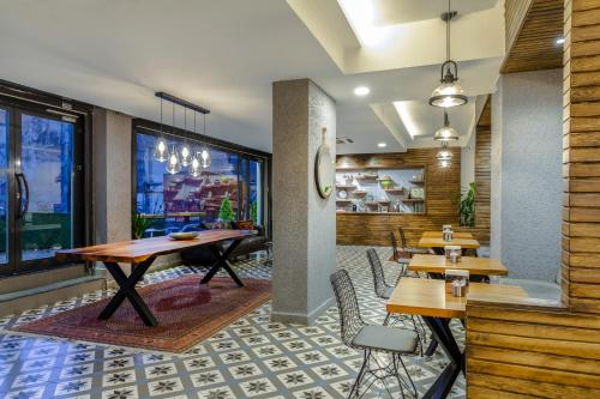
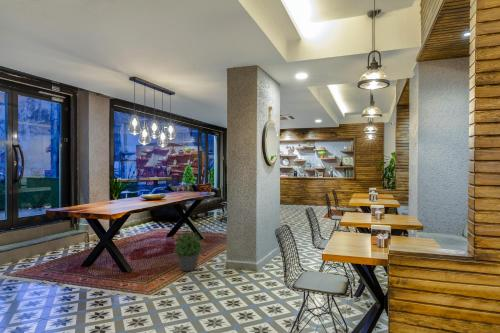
+ potted plant [172,231,204,272]
